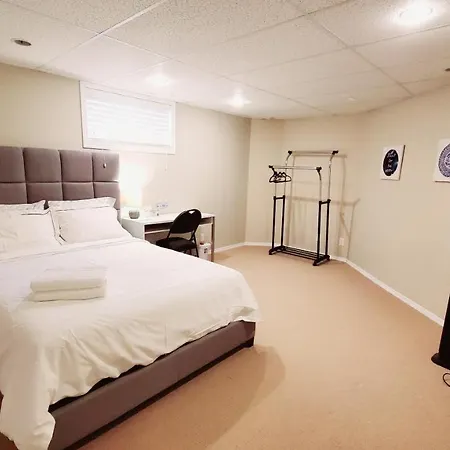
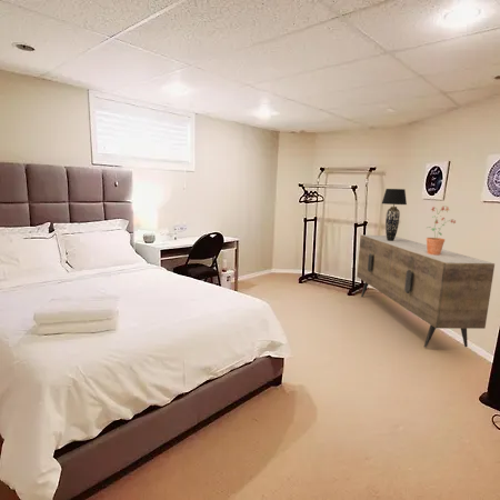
+ potted plant [426,204,457,254]
+ sideboard [356,234,496,348]
+ table lamp [381,188,408,241]
